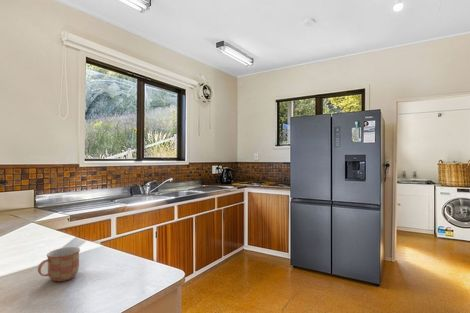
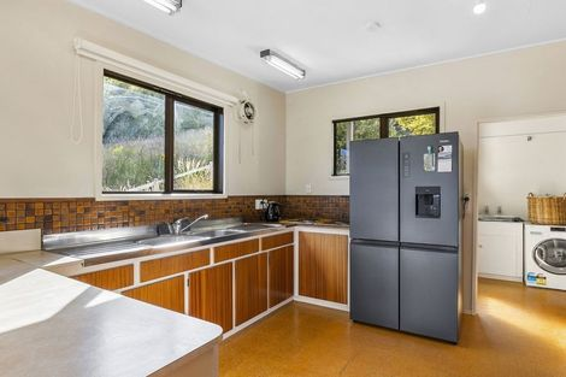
- mug [37,246,81,282]
